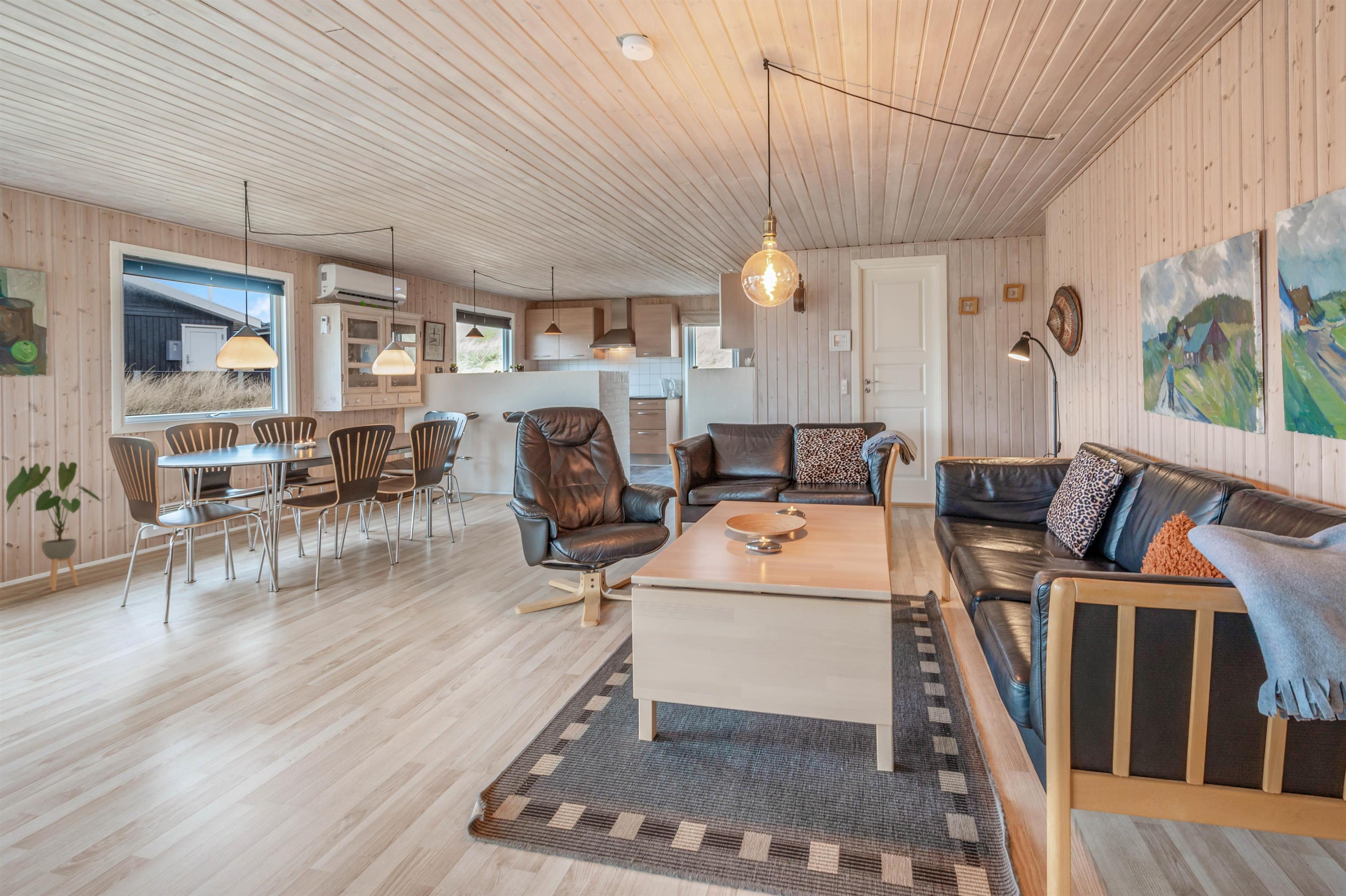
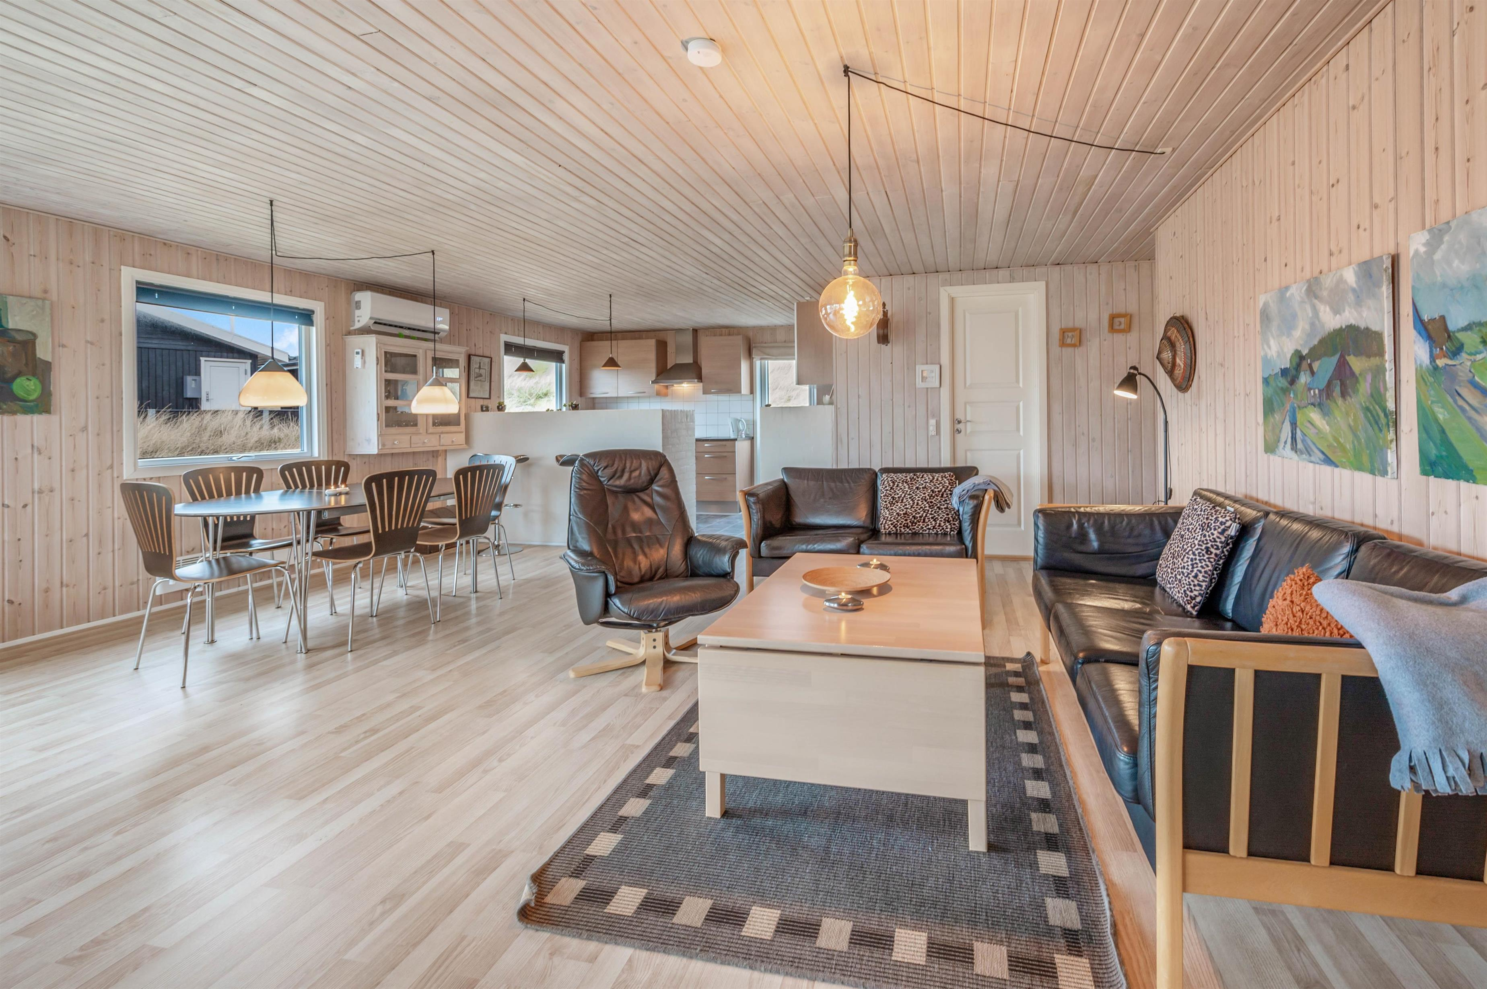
- house plant [5,461,105,591]
